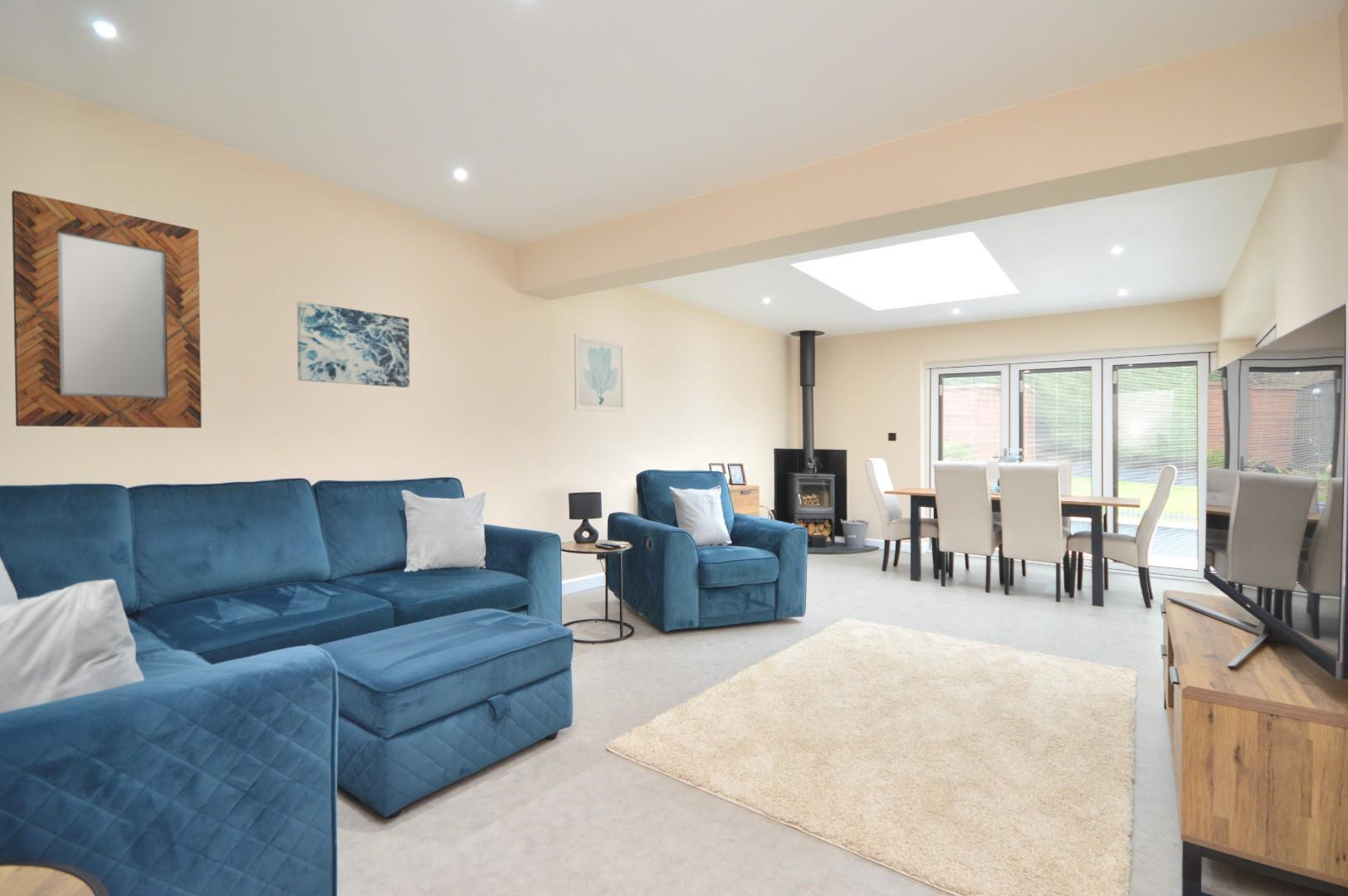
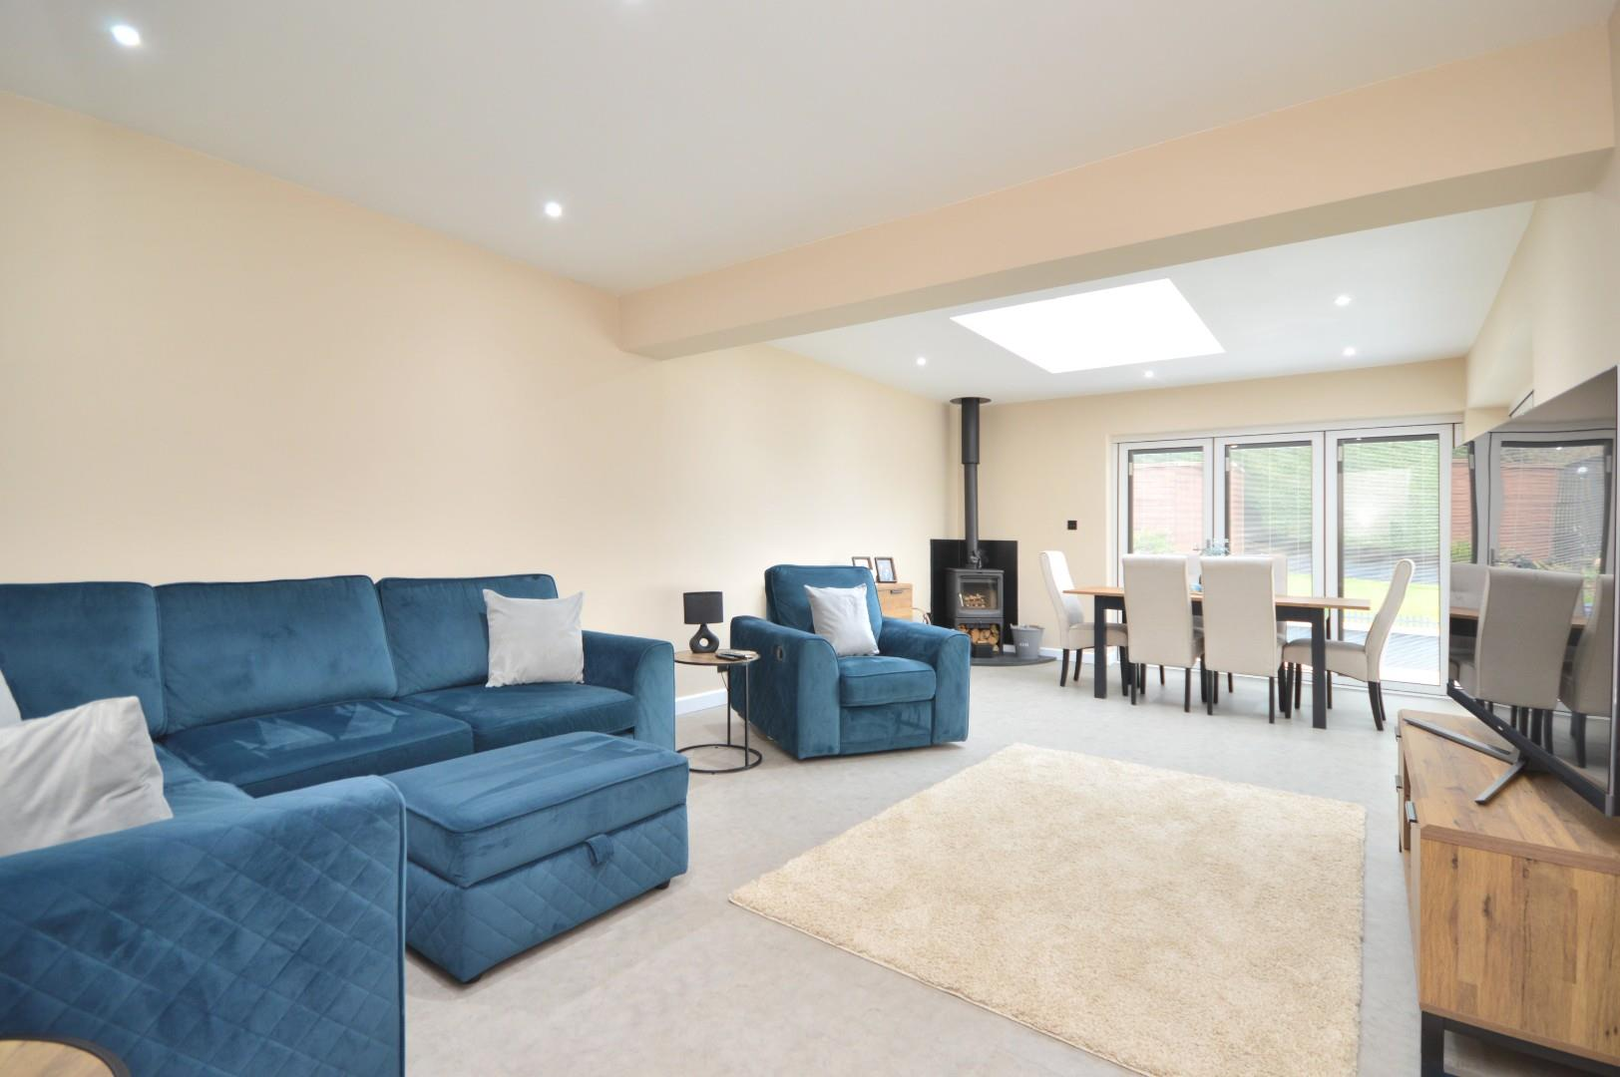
- home mirror [11,189,203,429]
- wall art [574,333,627,413]
- wall art [296,300,410,388]
